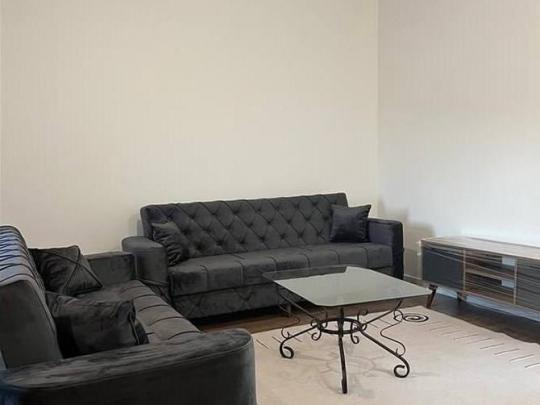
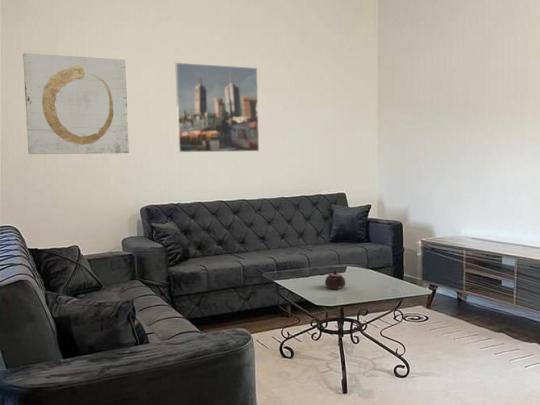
+ wall art [22,52,130,155]
+ teapot [324,269,346,290]
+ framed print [174,62,260,153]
